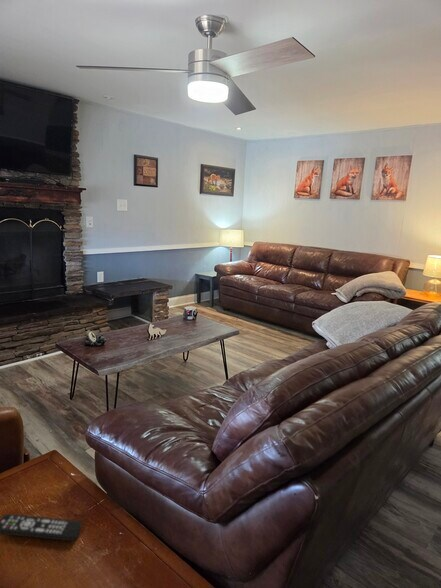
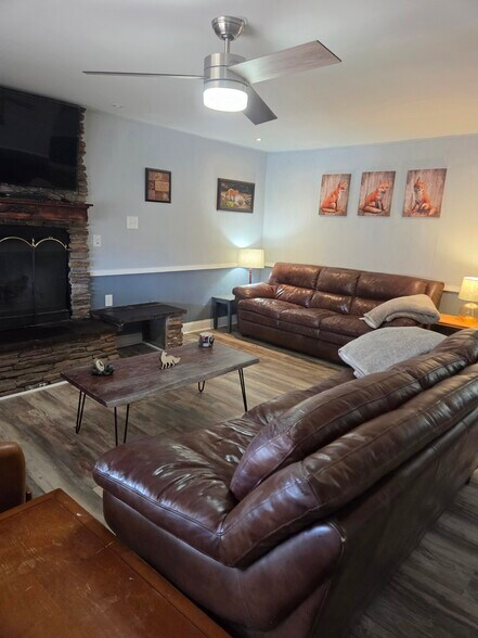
- remote control [0,513,83,542]
